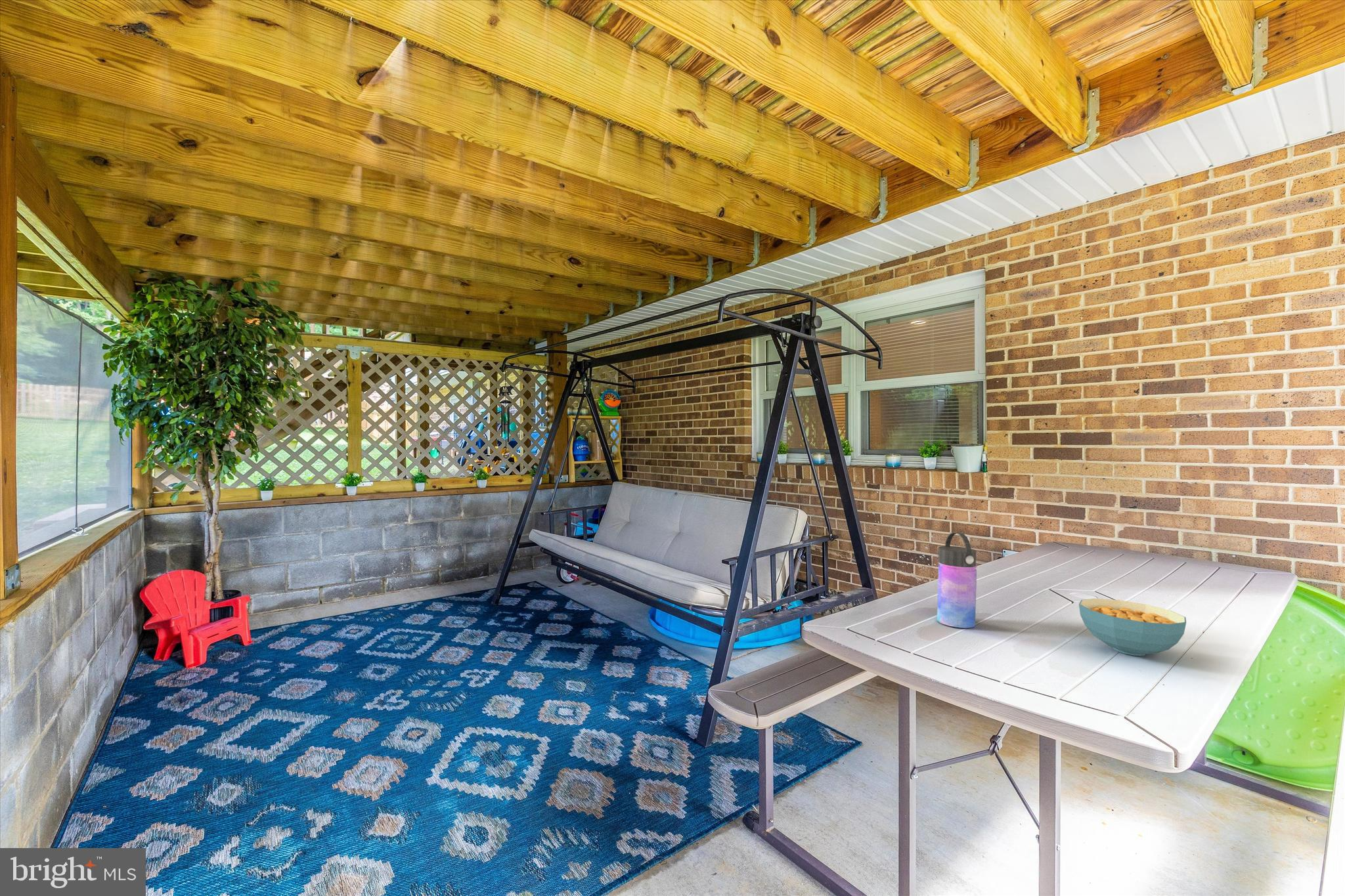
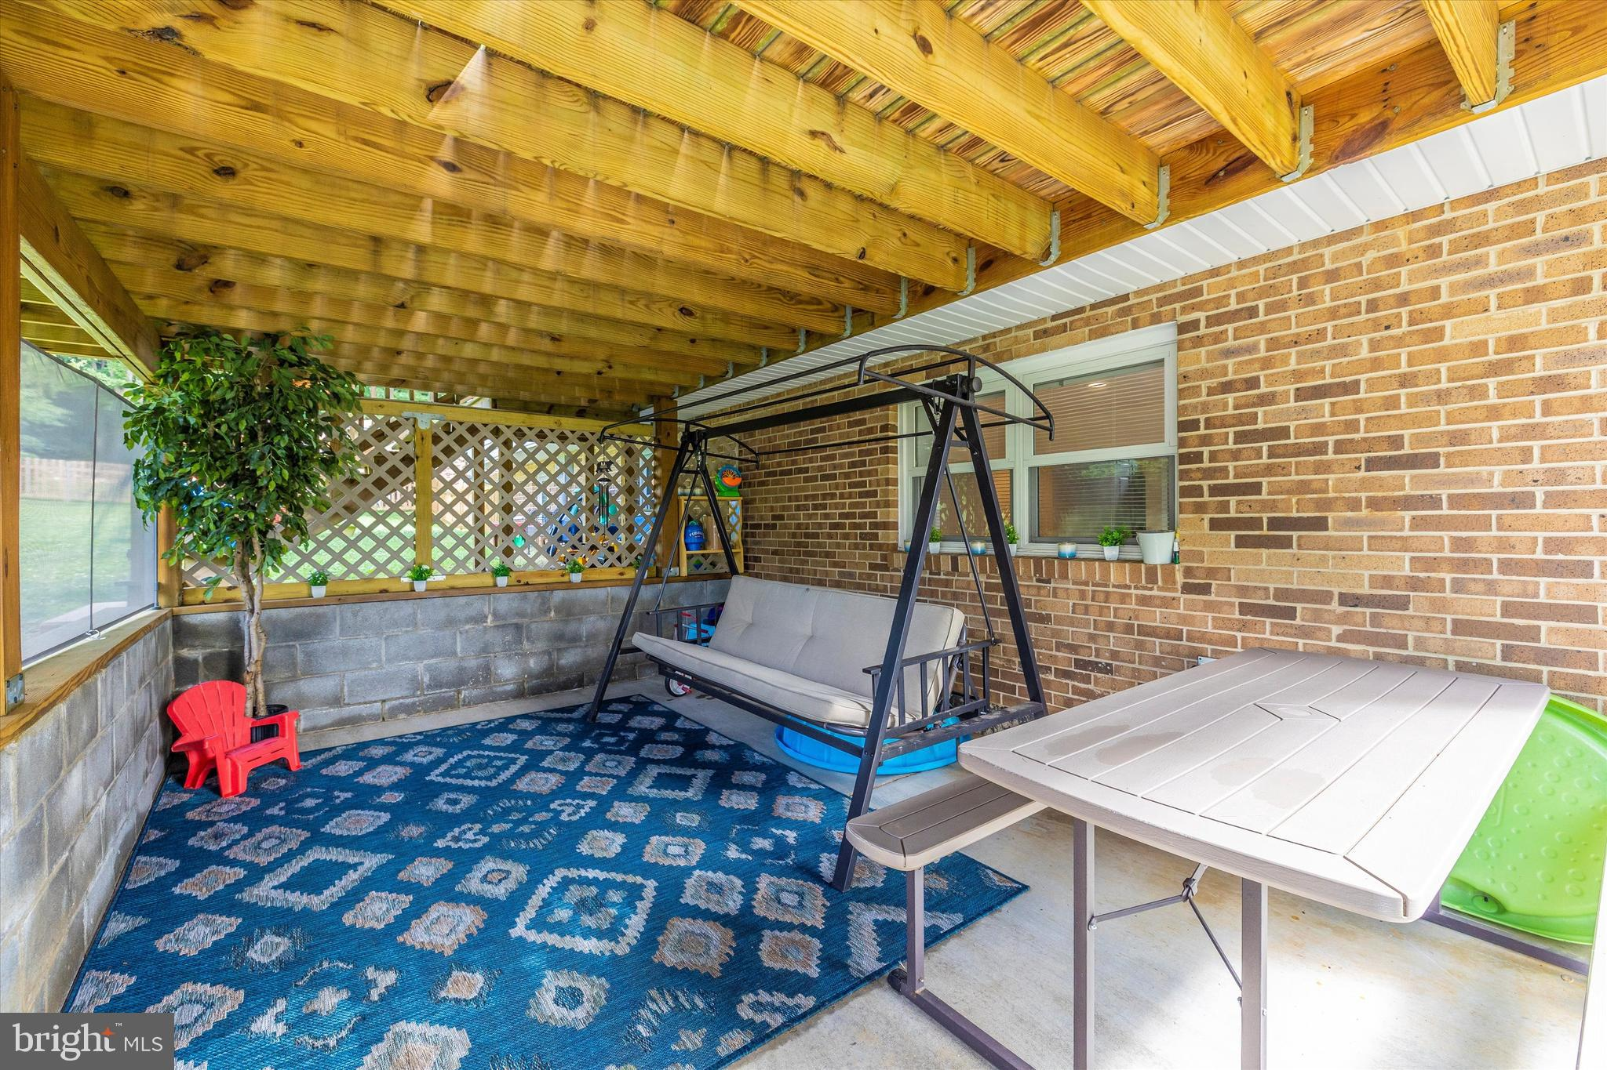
- cereal bowl [1078,598,1187,656]
- water bottle [937,532,977,629]
